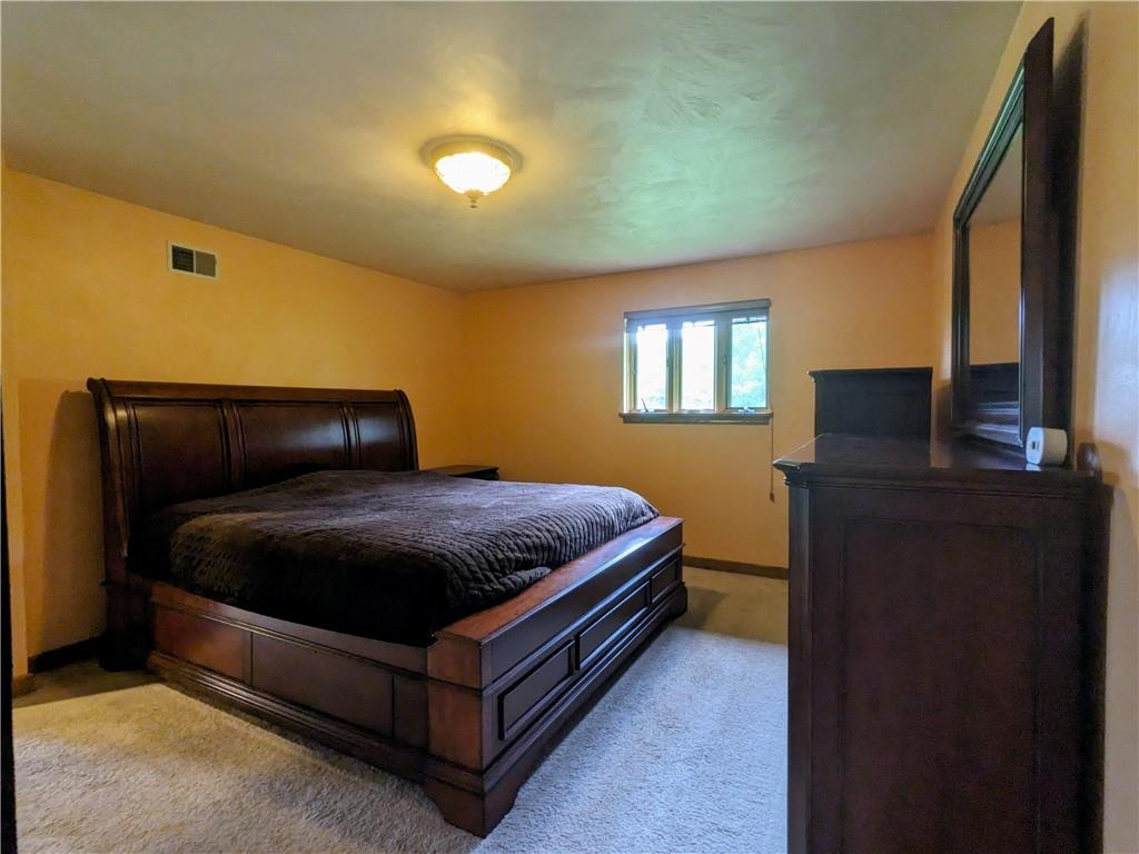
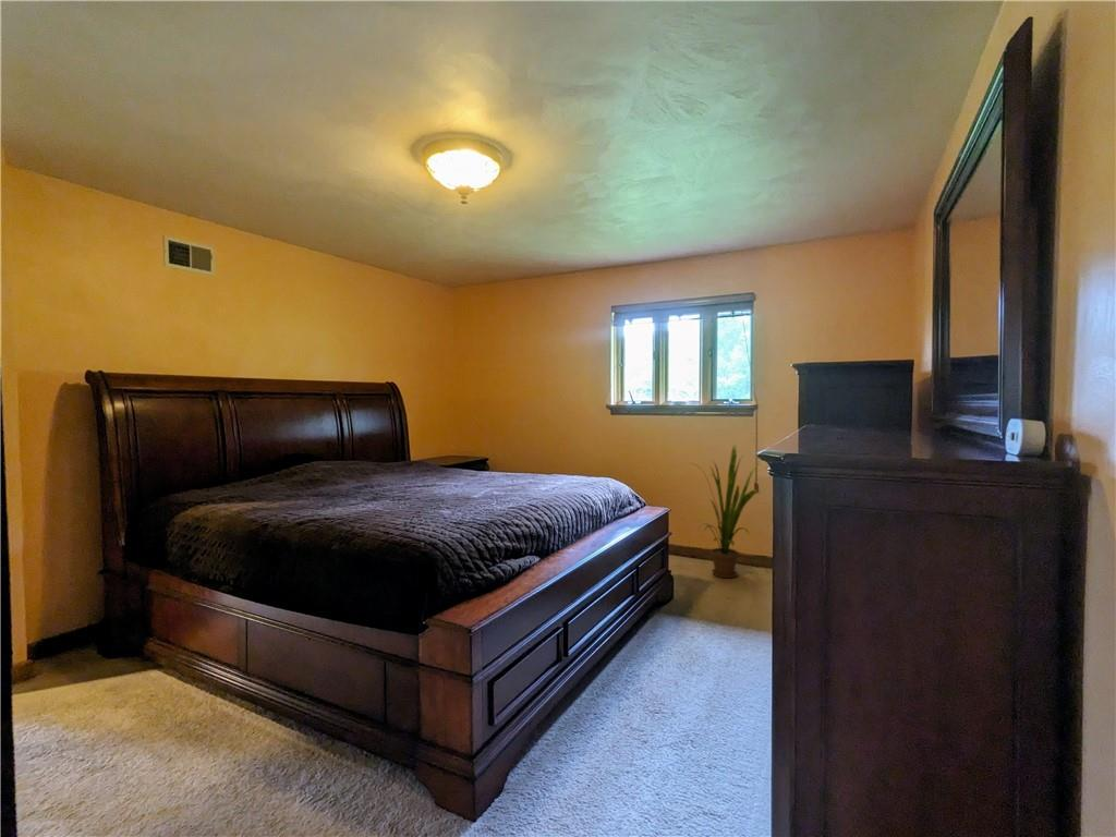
+ house plant [690,444,761,579]
